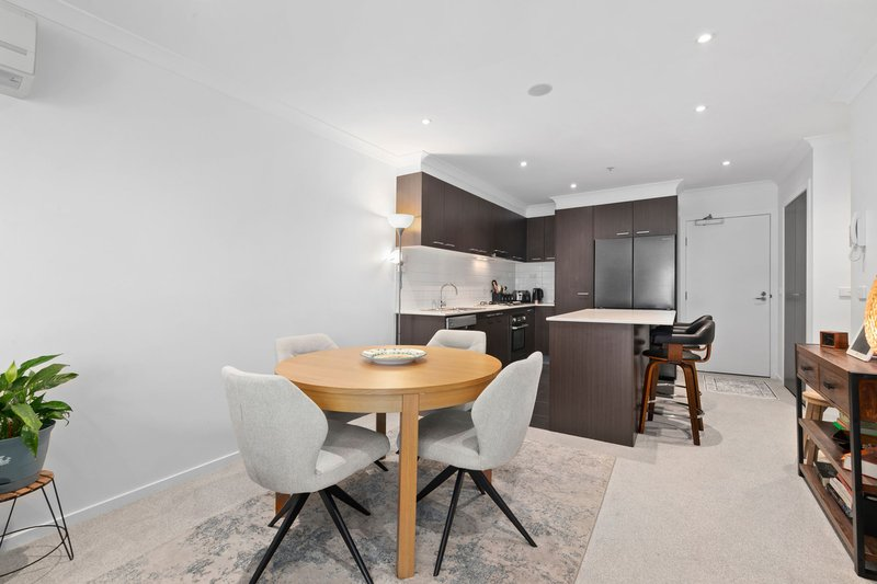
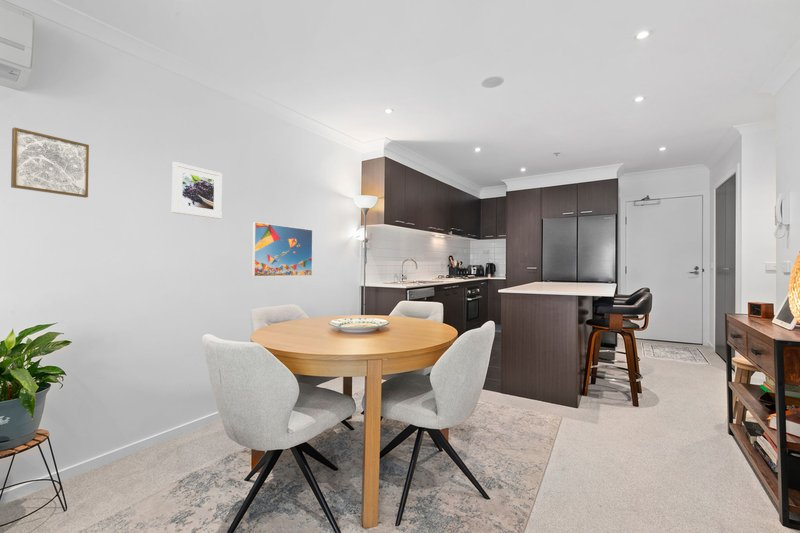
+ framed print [251,221,314,277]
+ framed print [171,161,223,220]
+ wall art [10,126,90,199]
